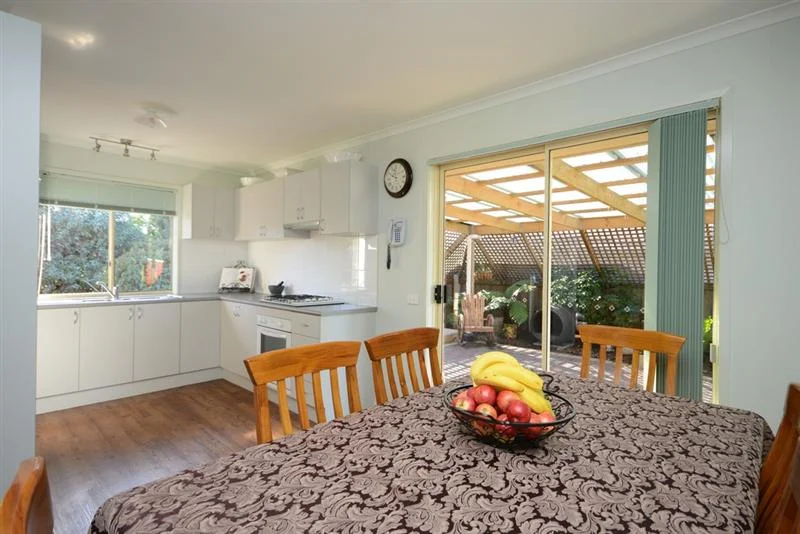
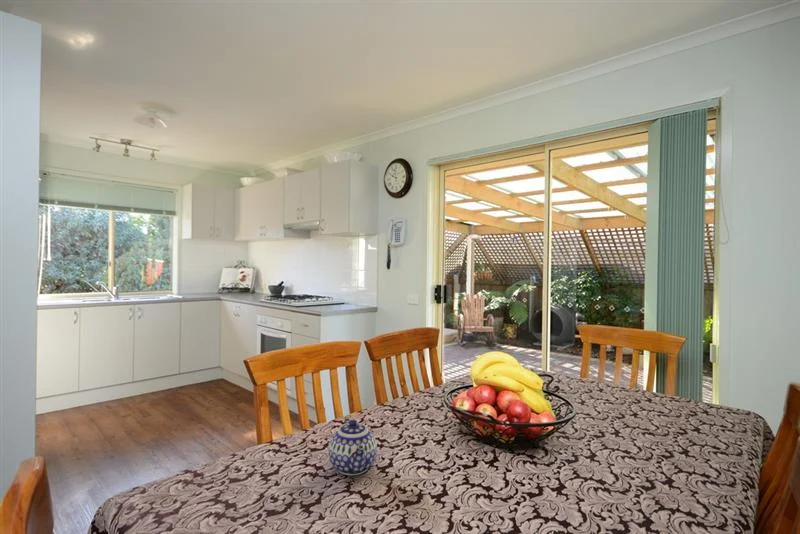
+ teapot [328,417,378,476]
